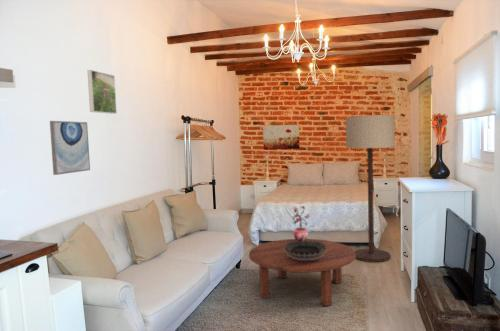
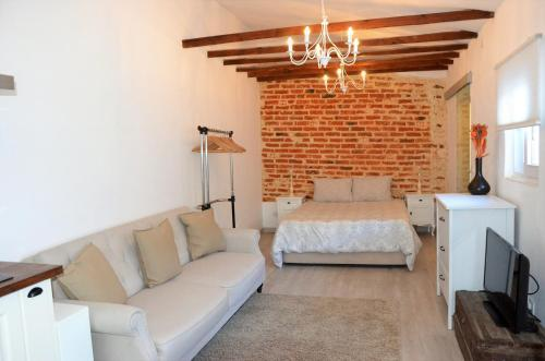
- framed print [87,69,118,115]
- potted plant [291,205,311,242]
- decorative bowl [284,241,327,260]
- wall art [262,124,301,151]
- wall art [49,120,91,176]
- floor lamp [345,114,396,263]
- coffee table [248,238,356,307]
